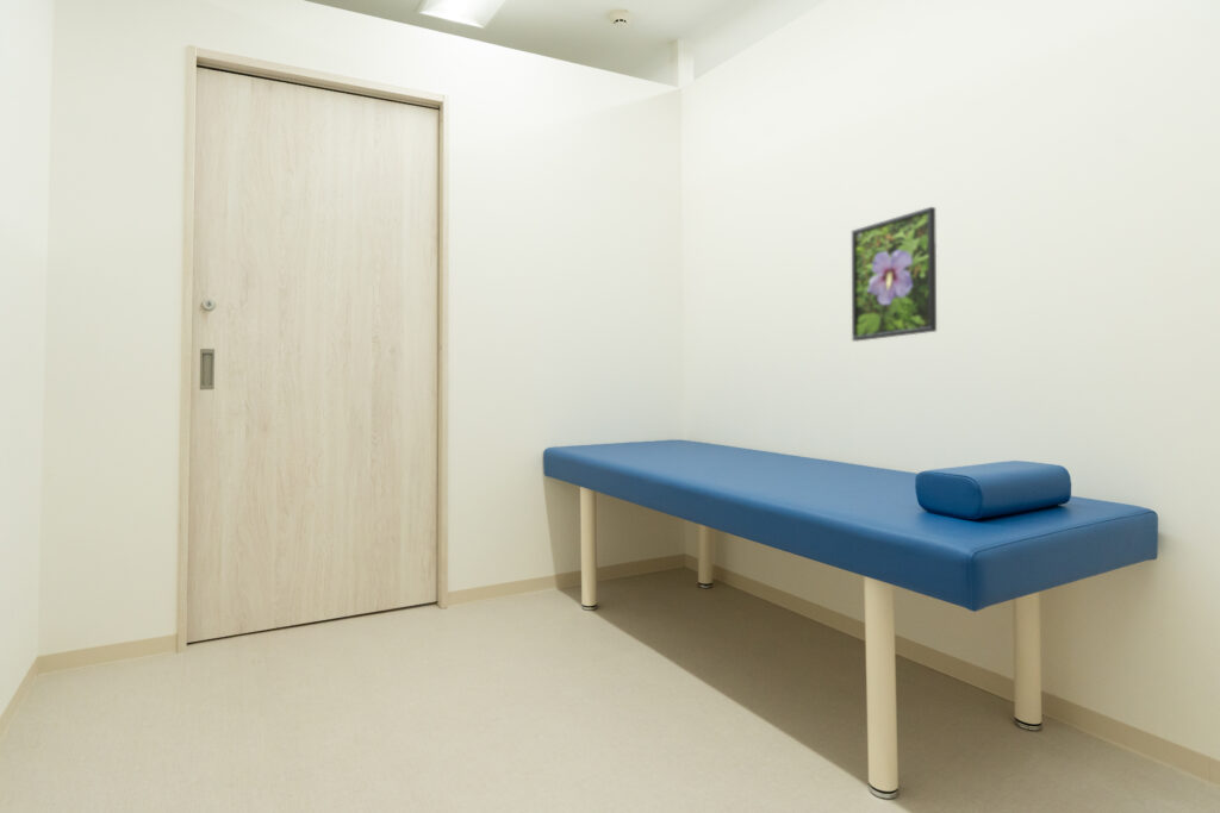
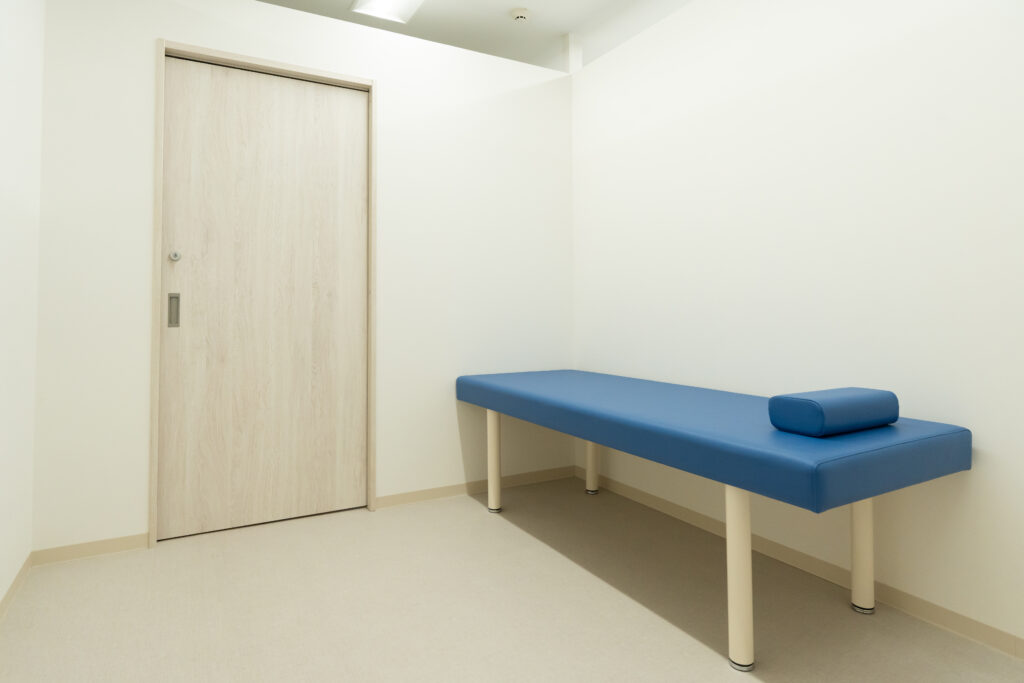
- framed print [851,206,938,343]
